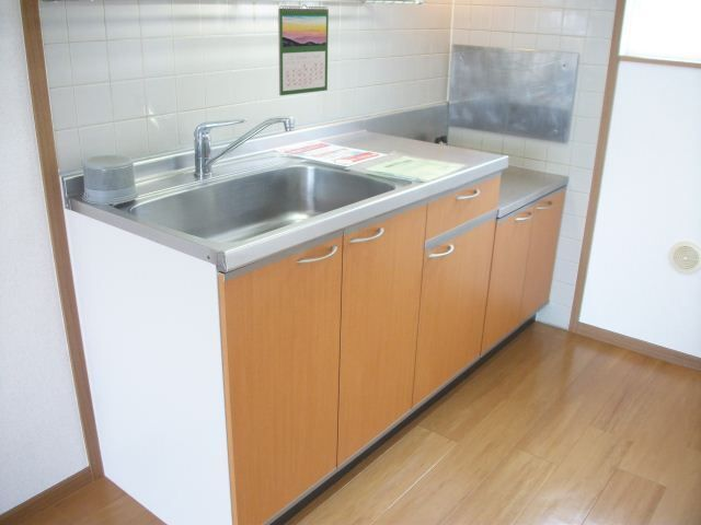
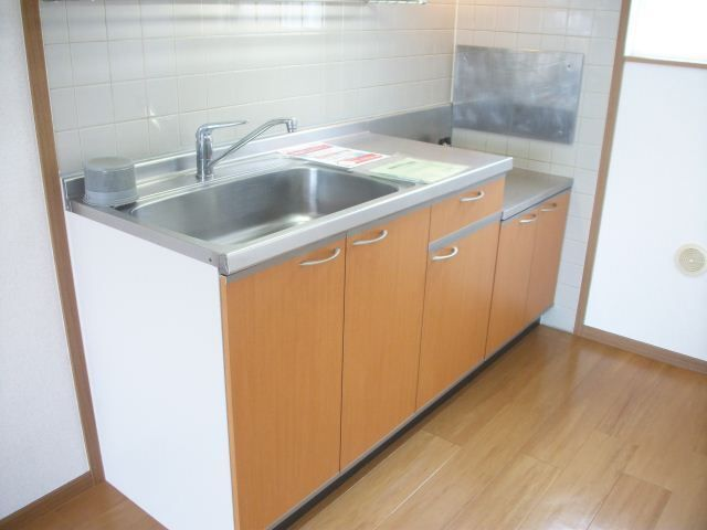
- calendar [277,3,330,96]
